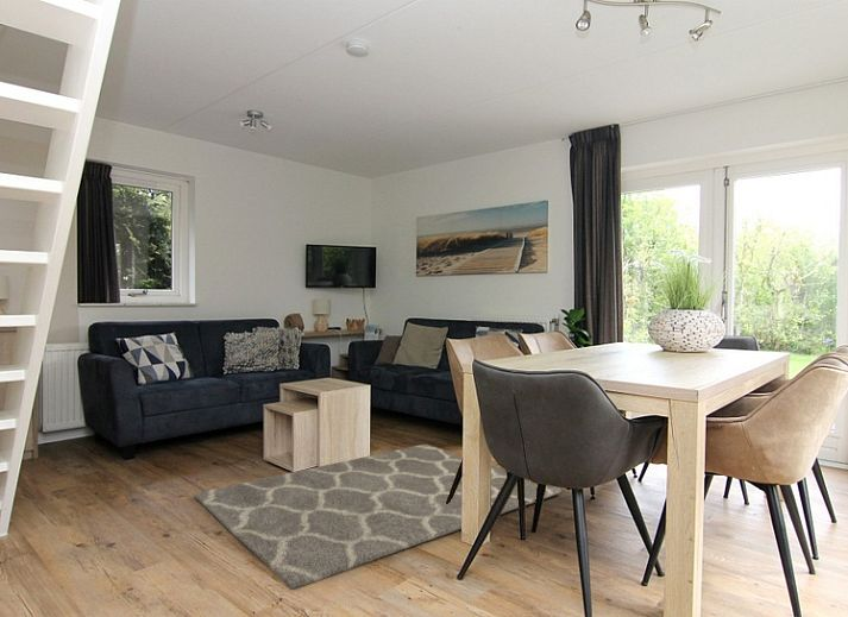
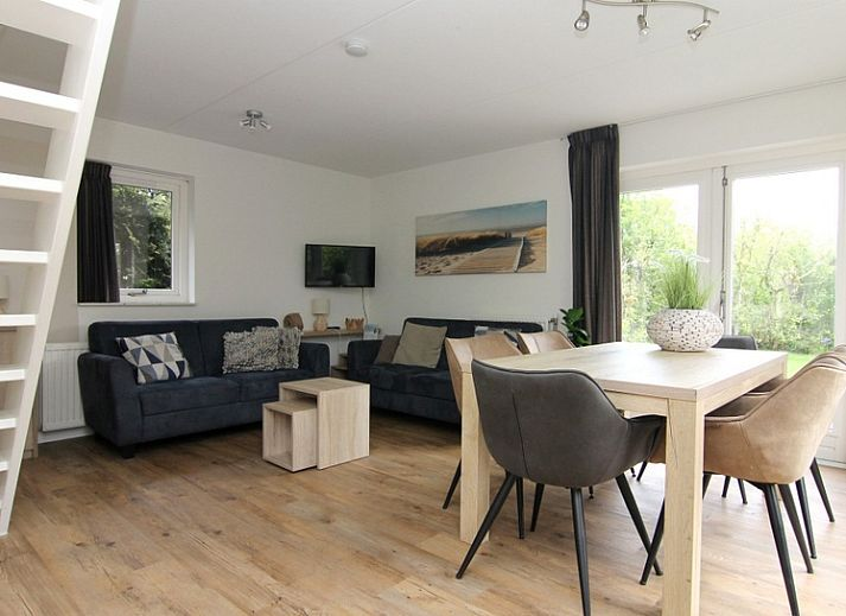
- rug [194,443,563,591]
